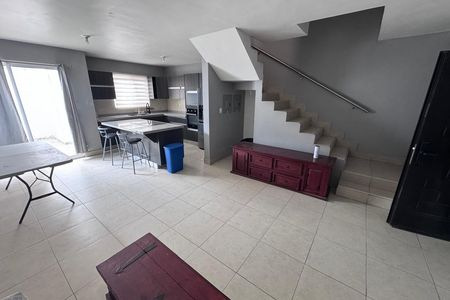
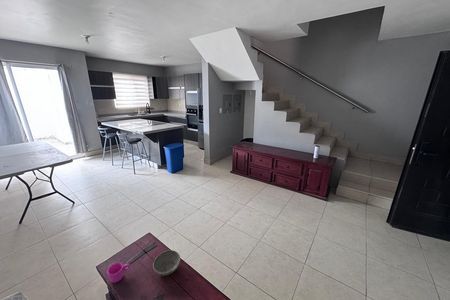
+ mug [106,262,131,284]
+ soup bowl [152,249,181,277]
